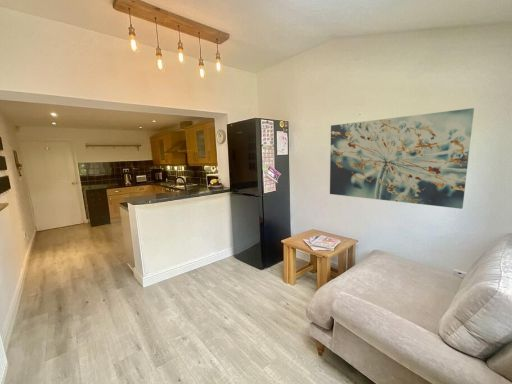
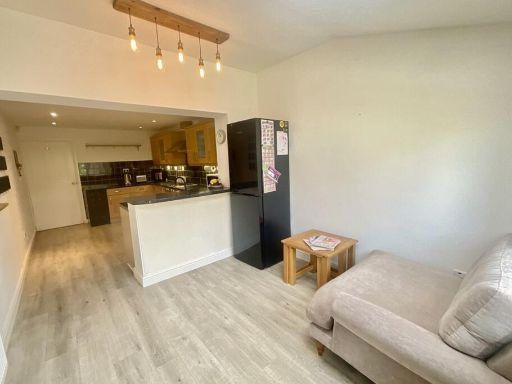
- wall art [329,107,475,210]
